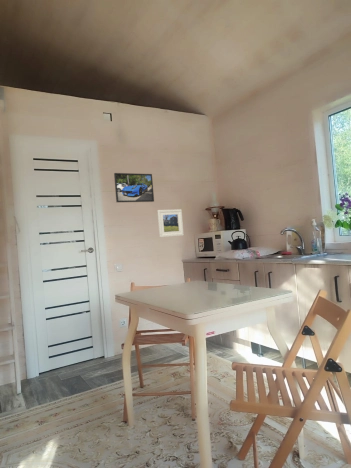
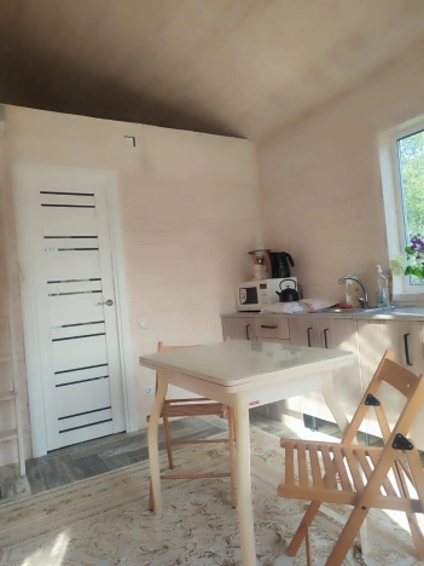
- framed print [156,208,185,238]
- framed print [113,172,155,203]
